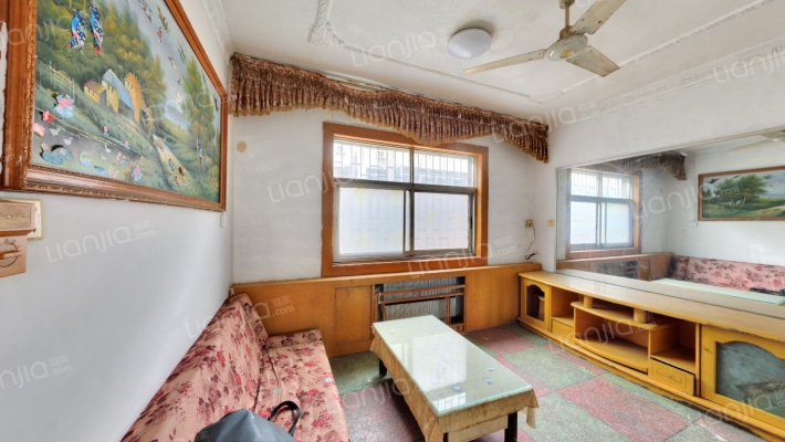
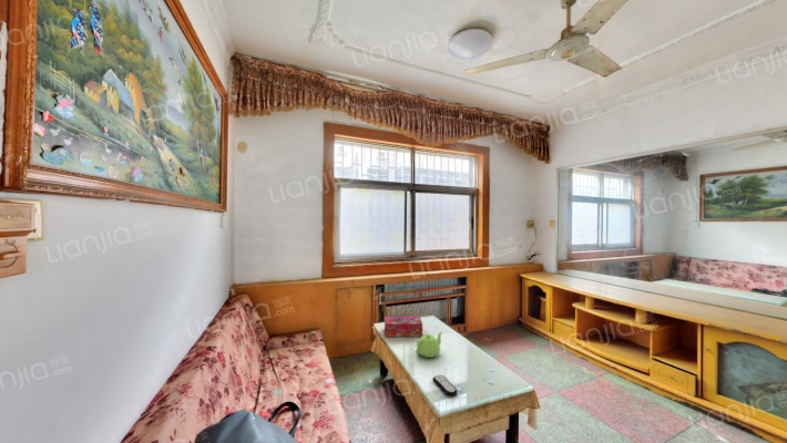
+ tissue box [384,316,423,338]
+ remote control [432,374,458,396]
+ teapot [415,331,443,359]
